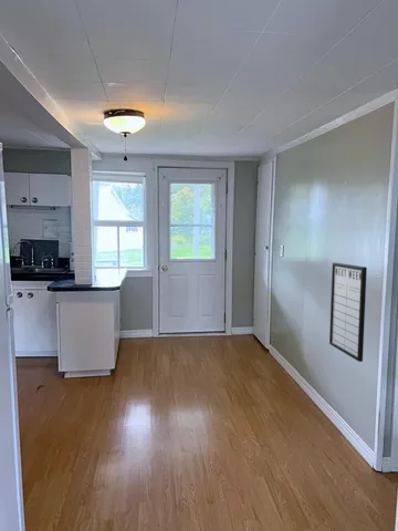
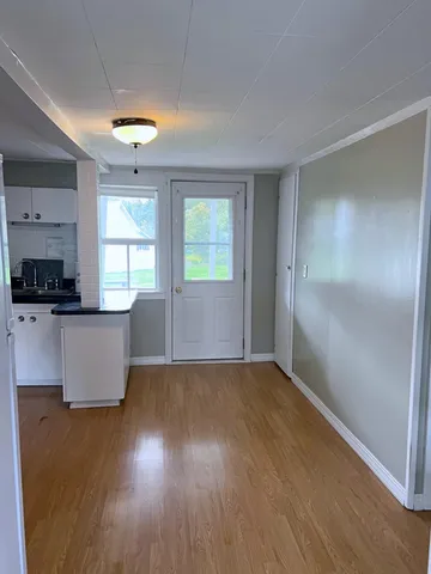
- writing board [328,262,368,363]
